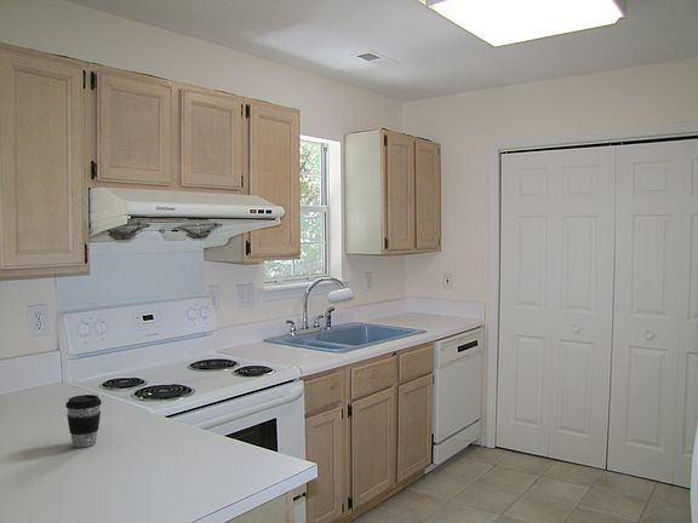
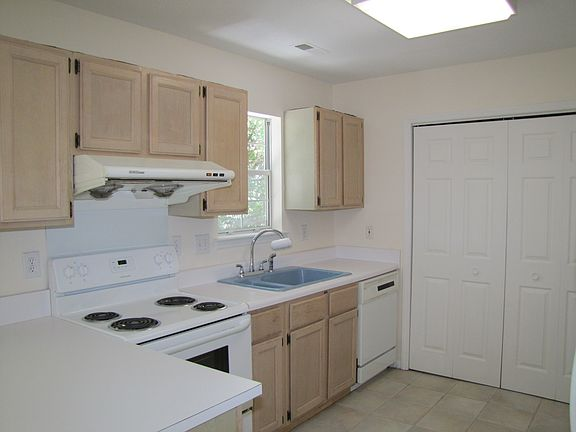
- coffee cup [64,393,103,449]
